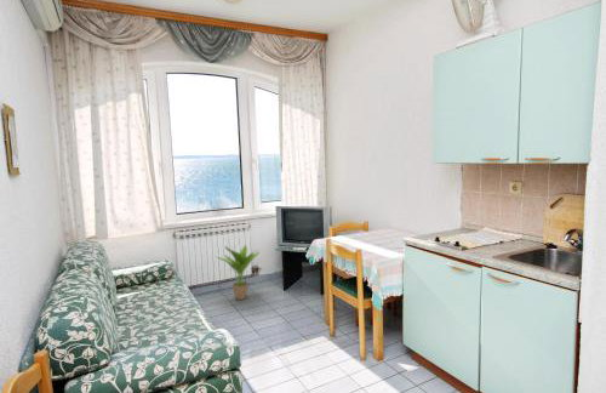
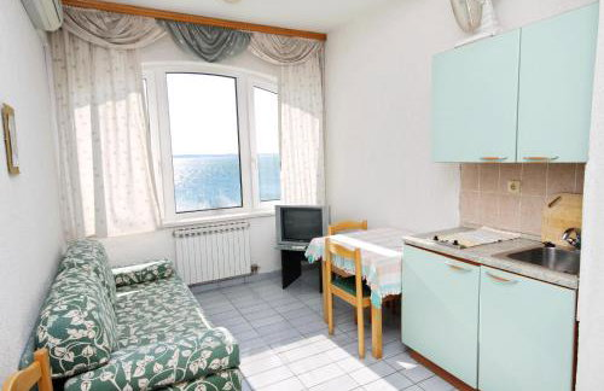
- potted plant [215,244,261,301]
